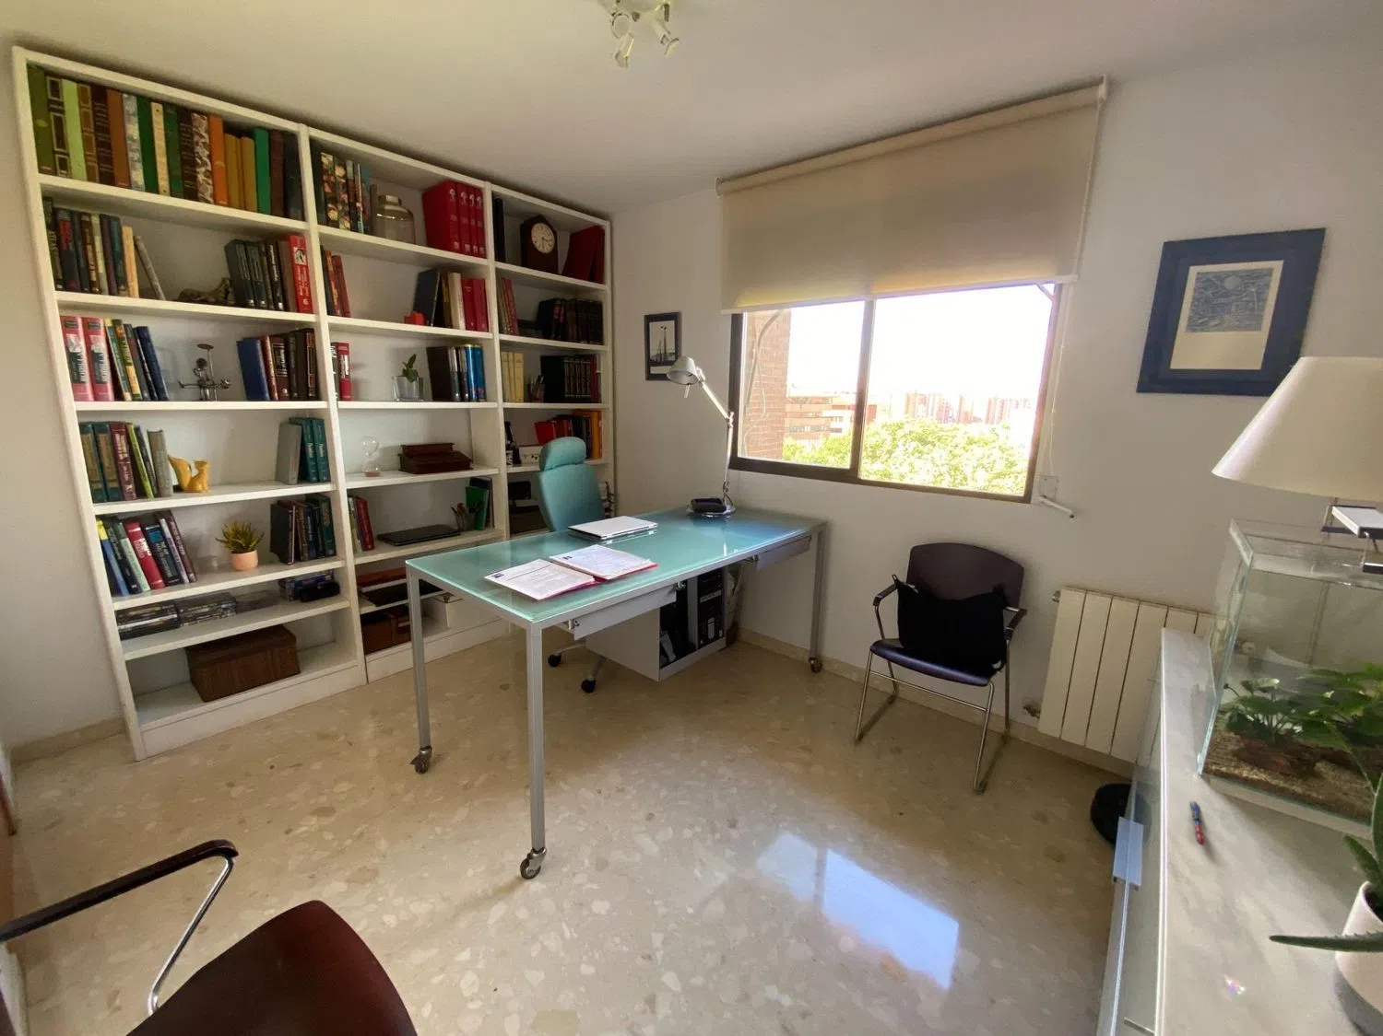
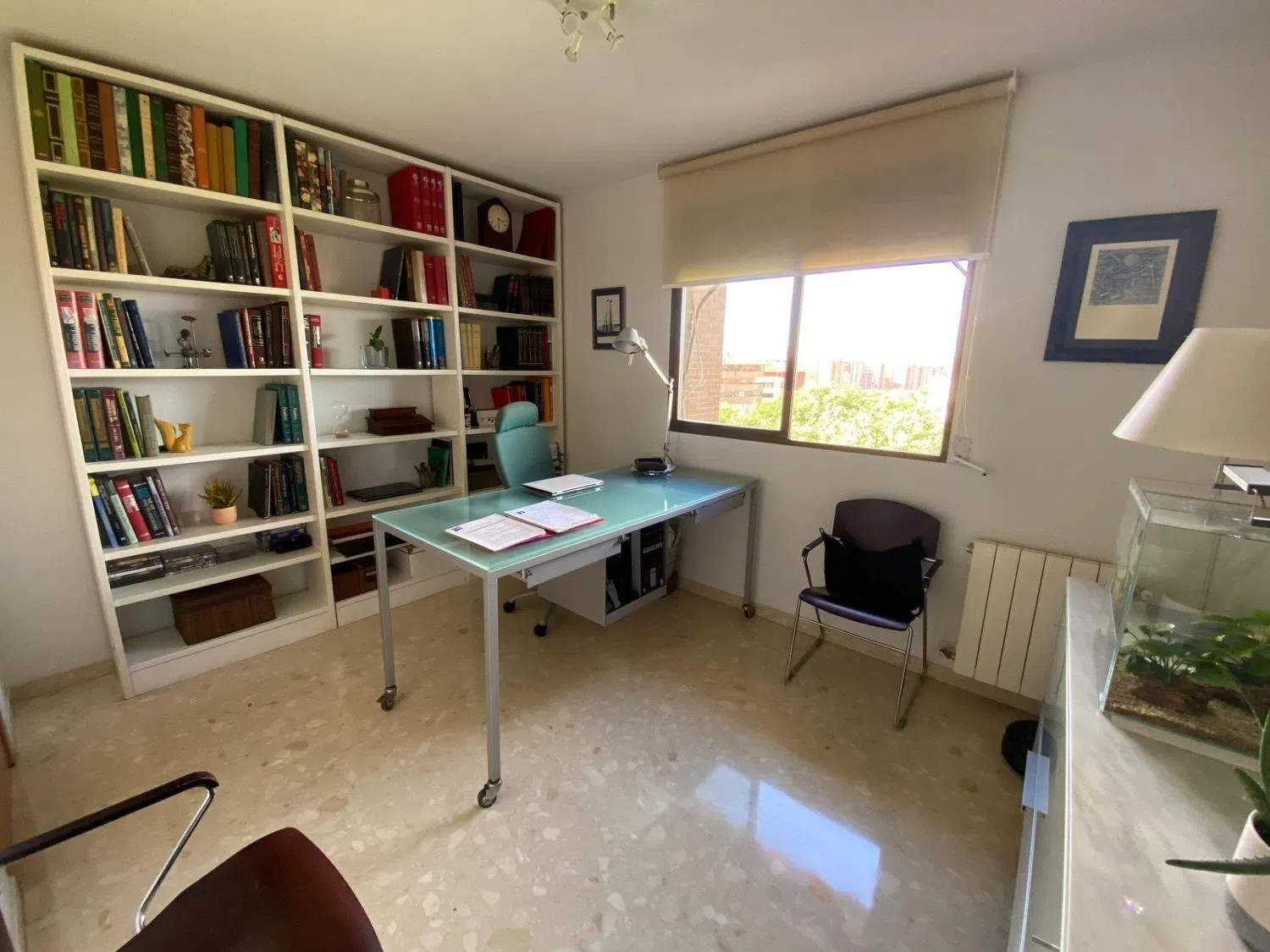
- pen [1189,800,1207,847]
